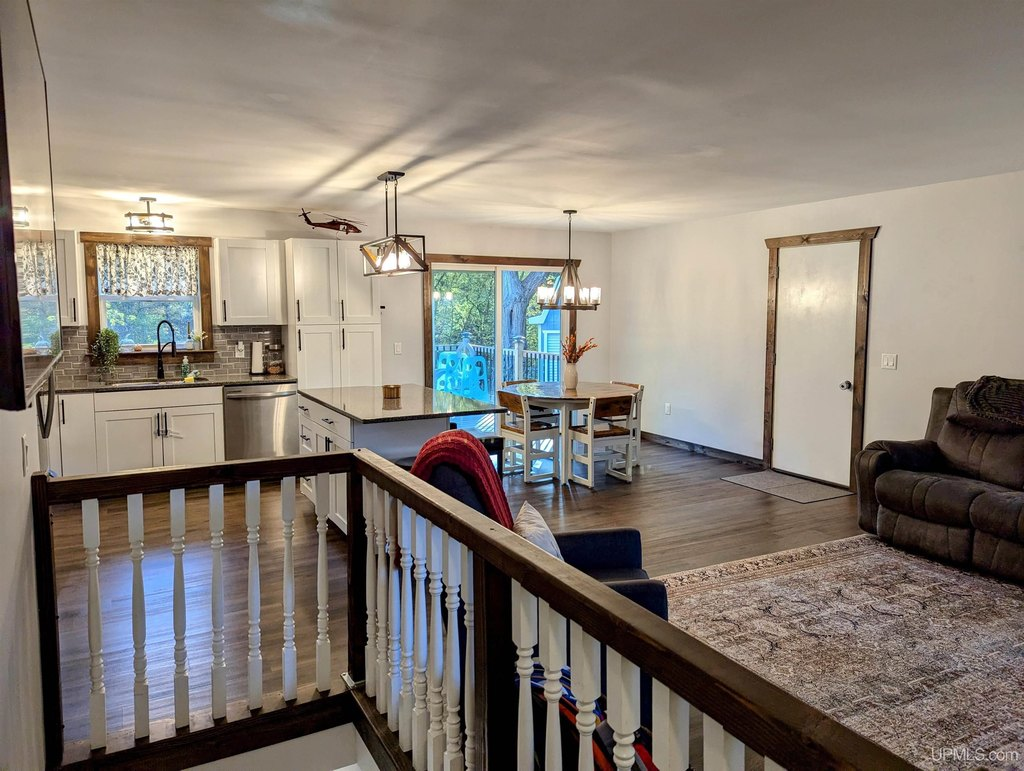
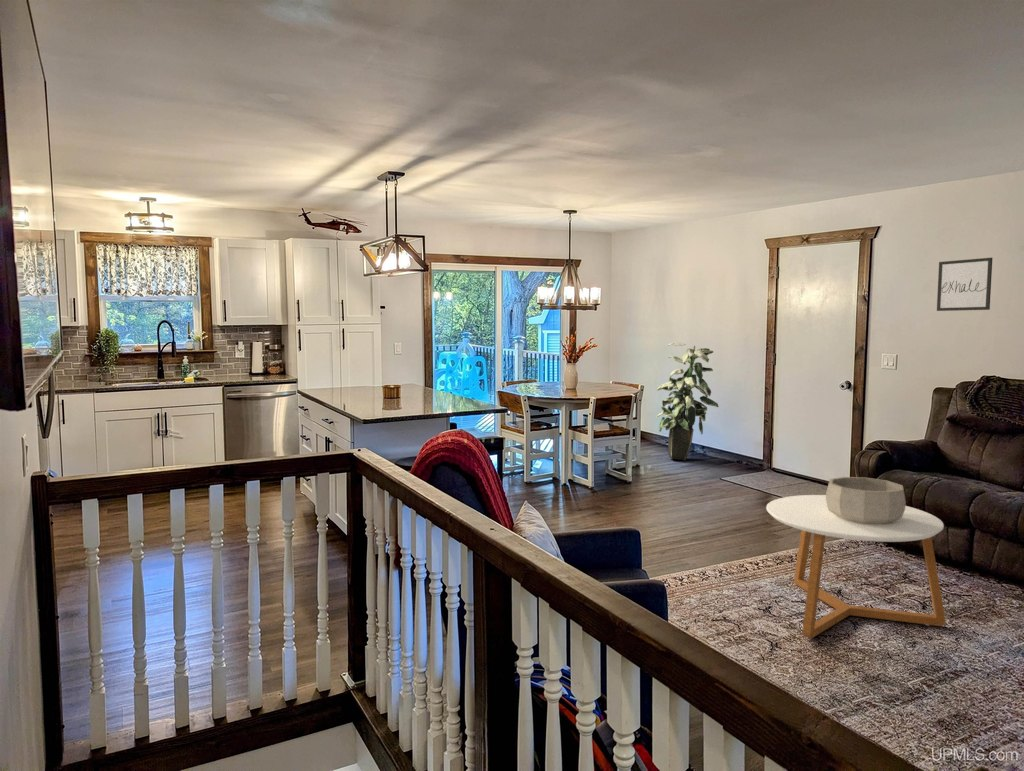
+ indoor plant [655,341,719,461]
+ decorative bowl [825,476,907,524]
+ coffee table [765,494,947,639]
+ wall art [936,257,993,312]
